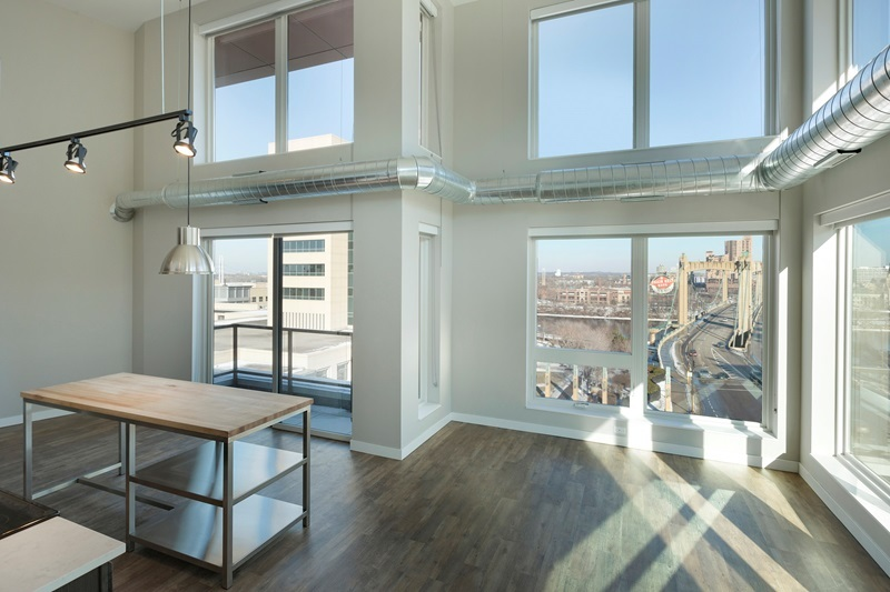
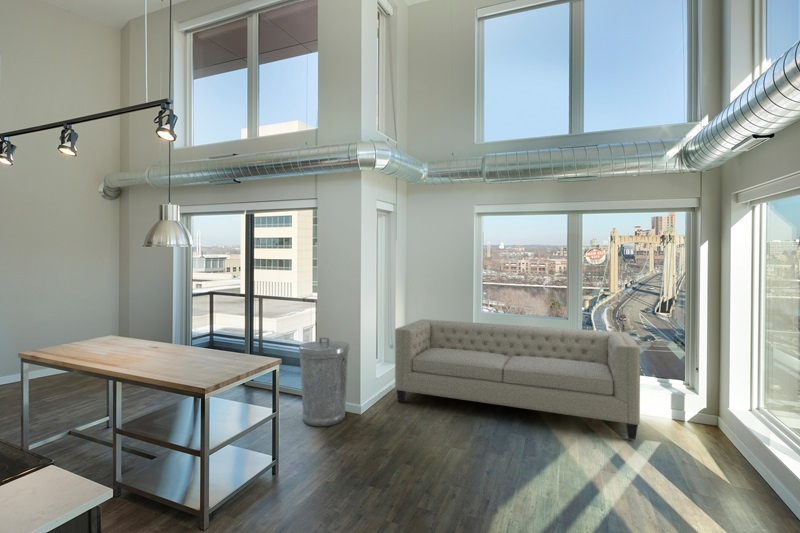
+ trash can [298,336,351,427]
+ sofa [394,318,641,440]
